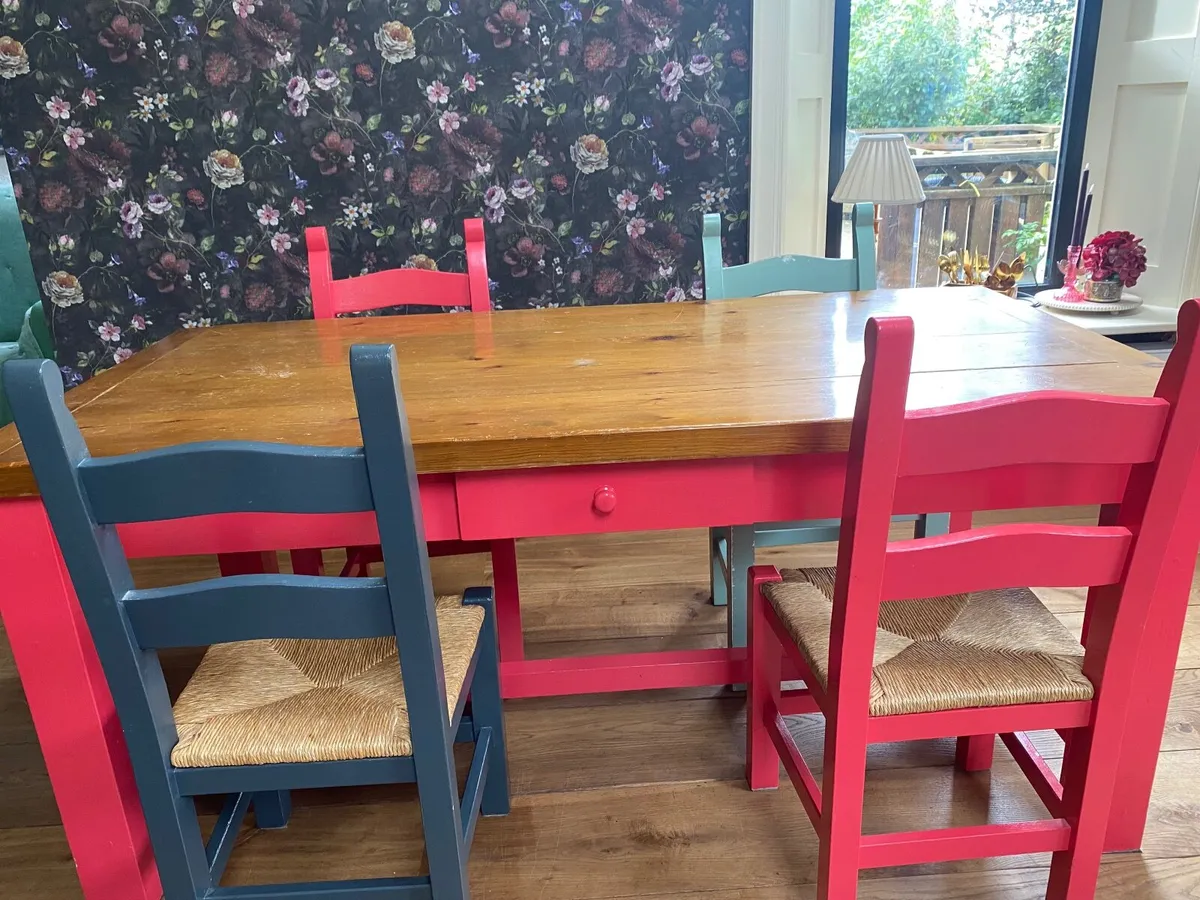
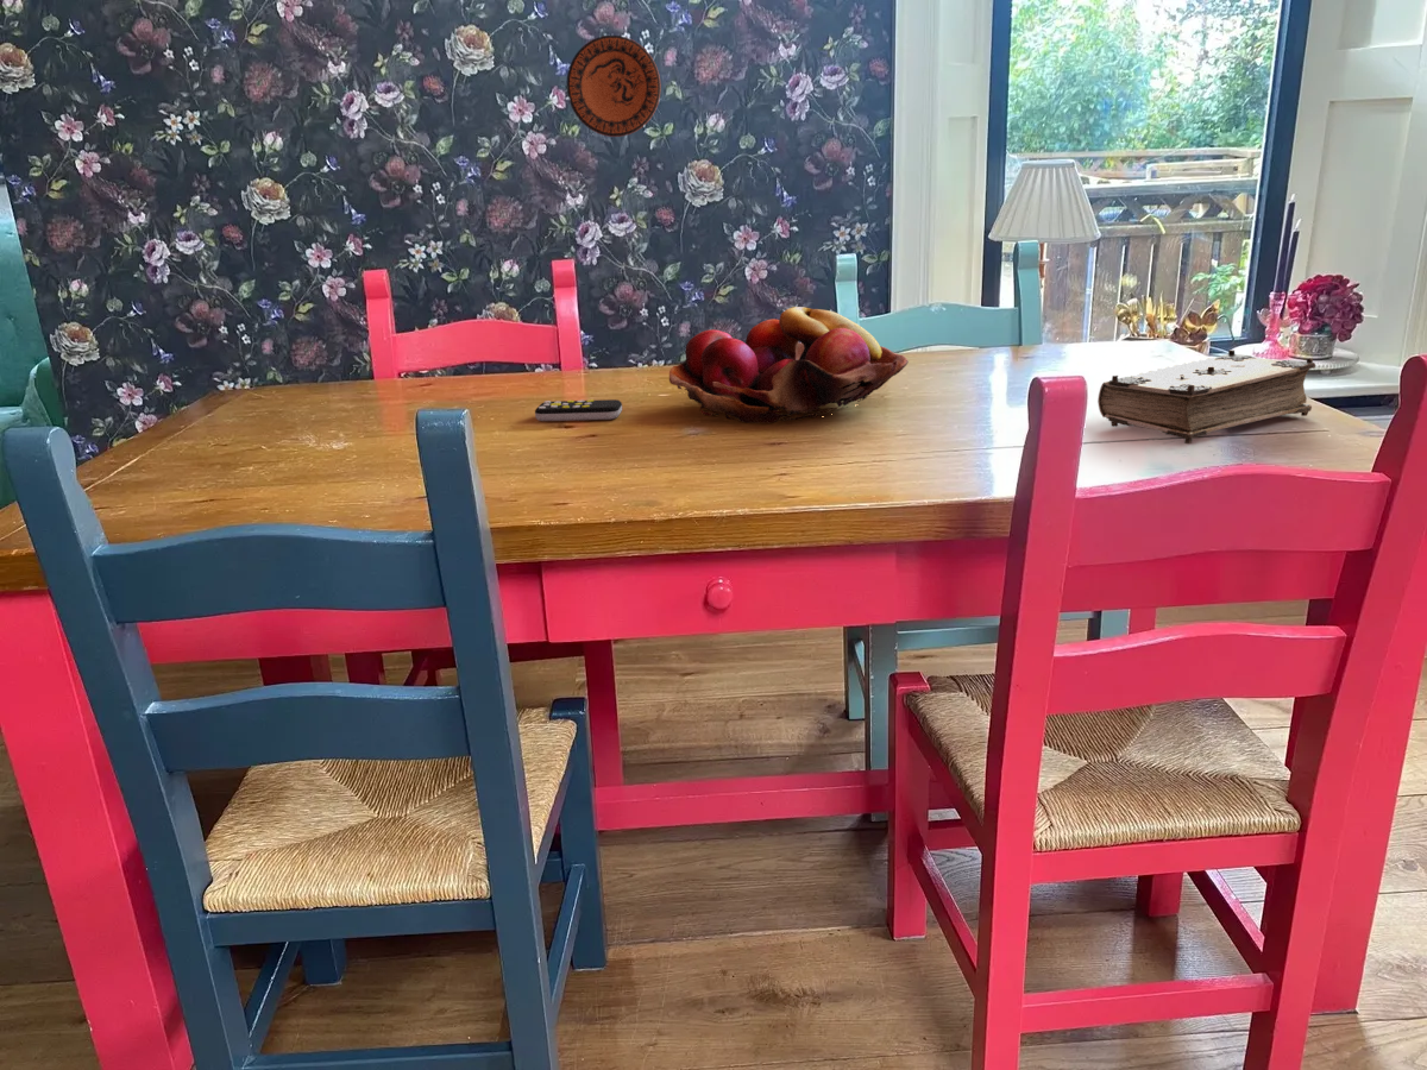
+ remote control [534,398,623,422]
+ fruit basket [668,306,910,424]
+ decorative plate [566,34,661,138]
+ book [1096,348,1316,445]
